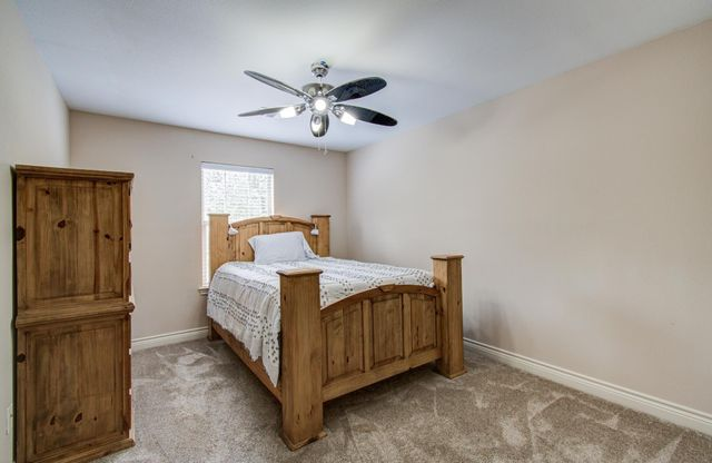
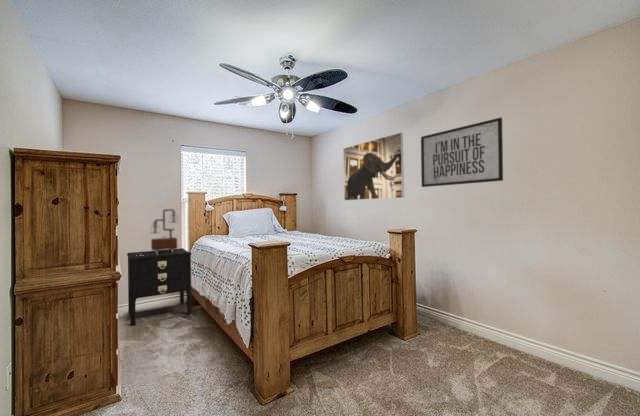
+ mirror [420,116,504,188]
+ table lamp [136,208,180,256]
+ nightstand [126,247,192,326]
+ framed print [342,132,405,201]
